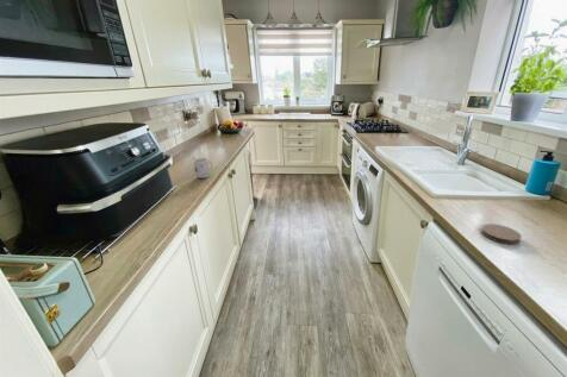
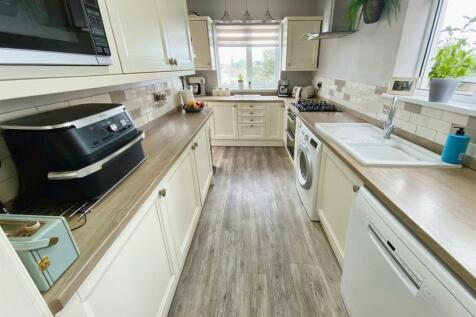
- coaster [480,222,523,245]
- mug [192,157,213,180]
